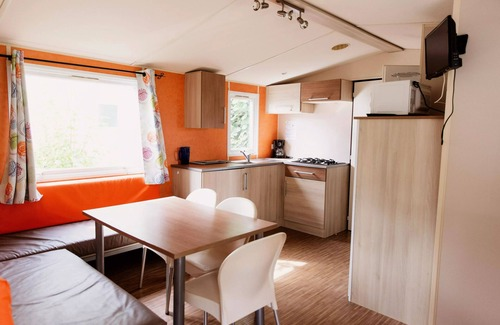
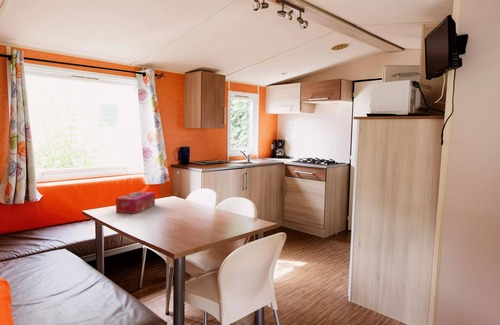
+ tissue box [115,190,156,215]
